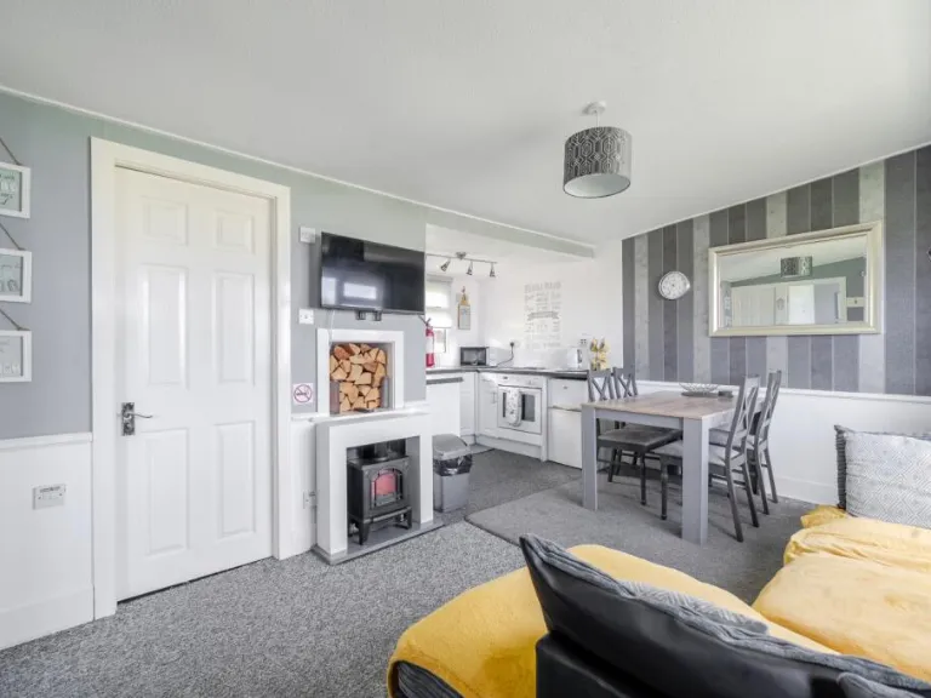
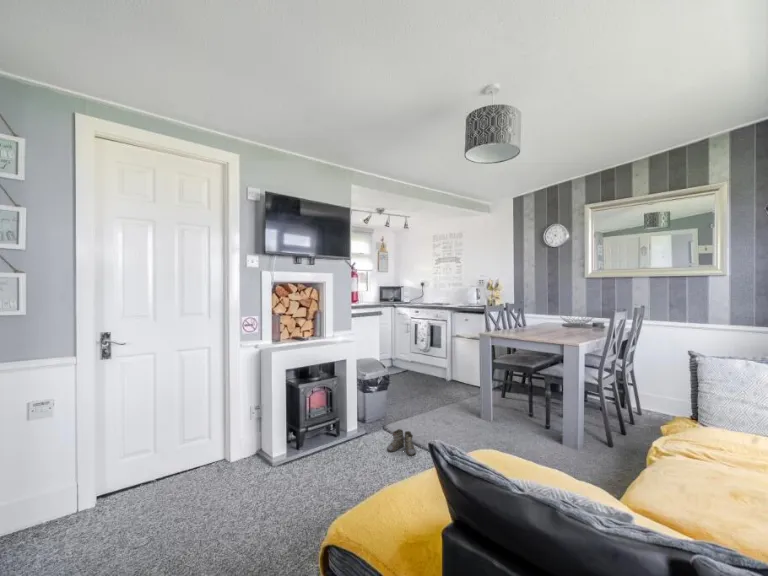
+ boots [386,428,417,457]
